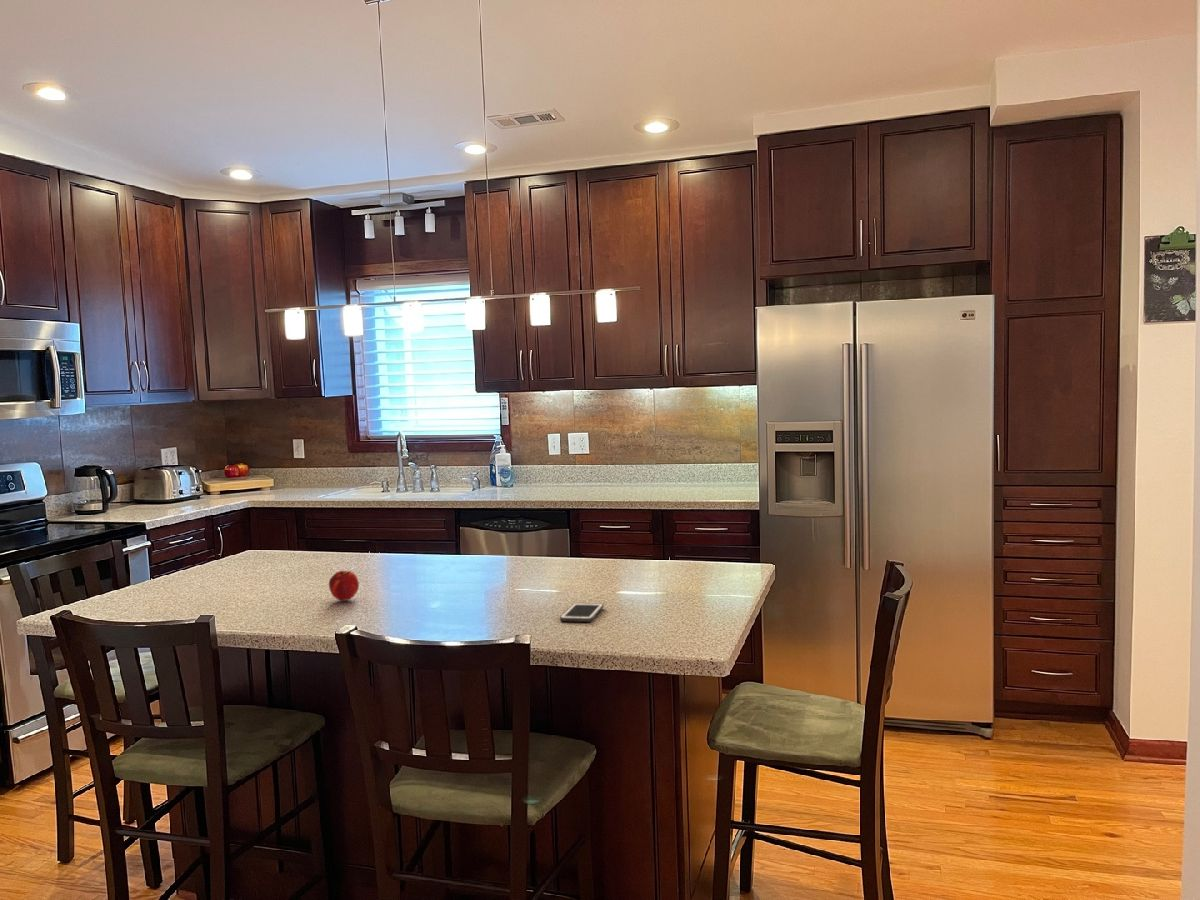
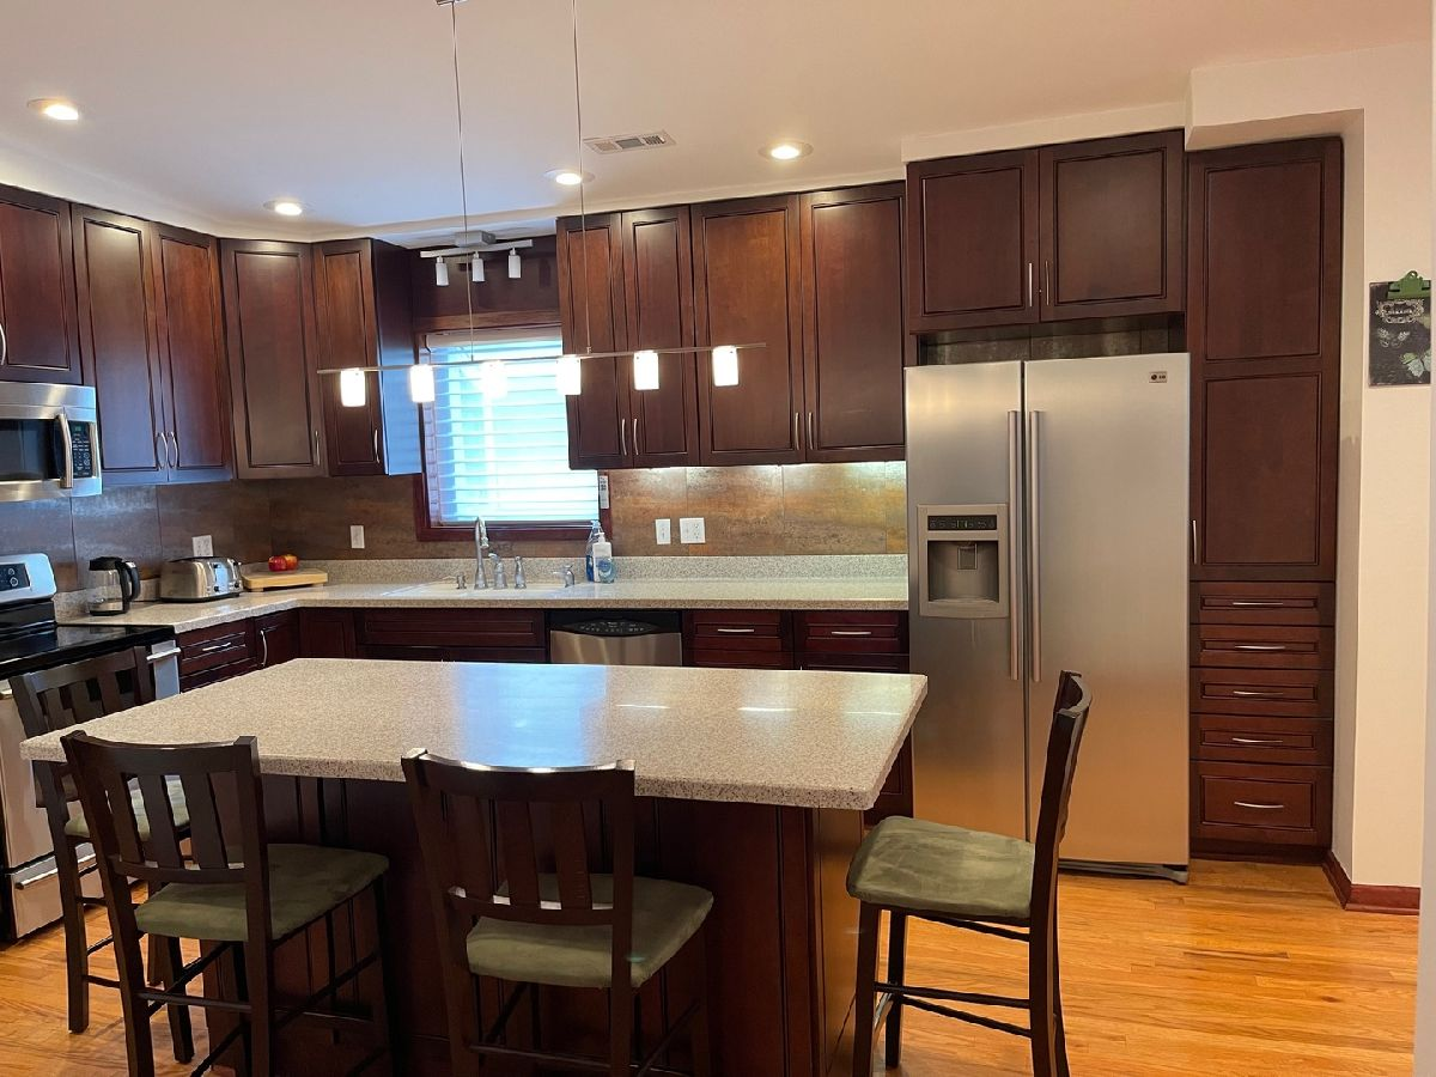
- cell phone [559,602,605,623]
- peach [328,570,360,601]
